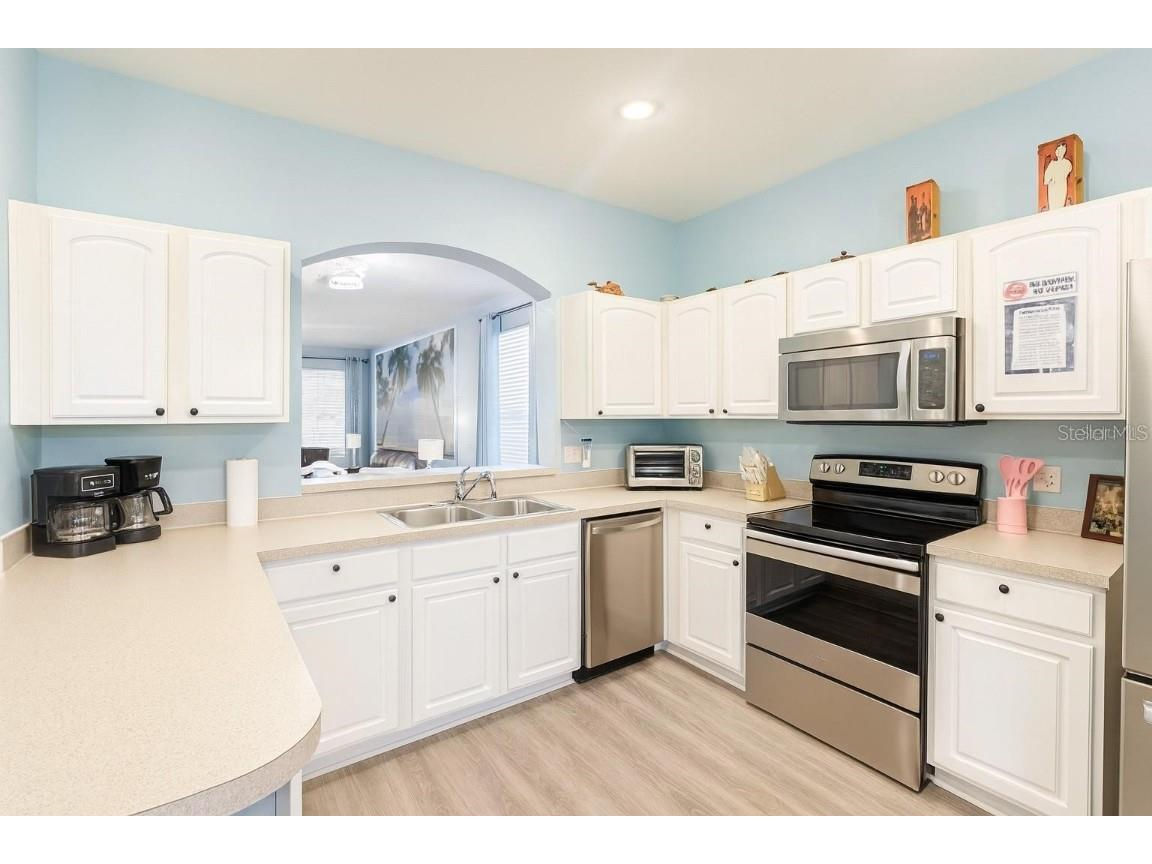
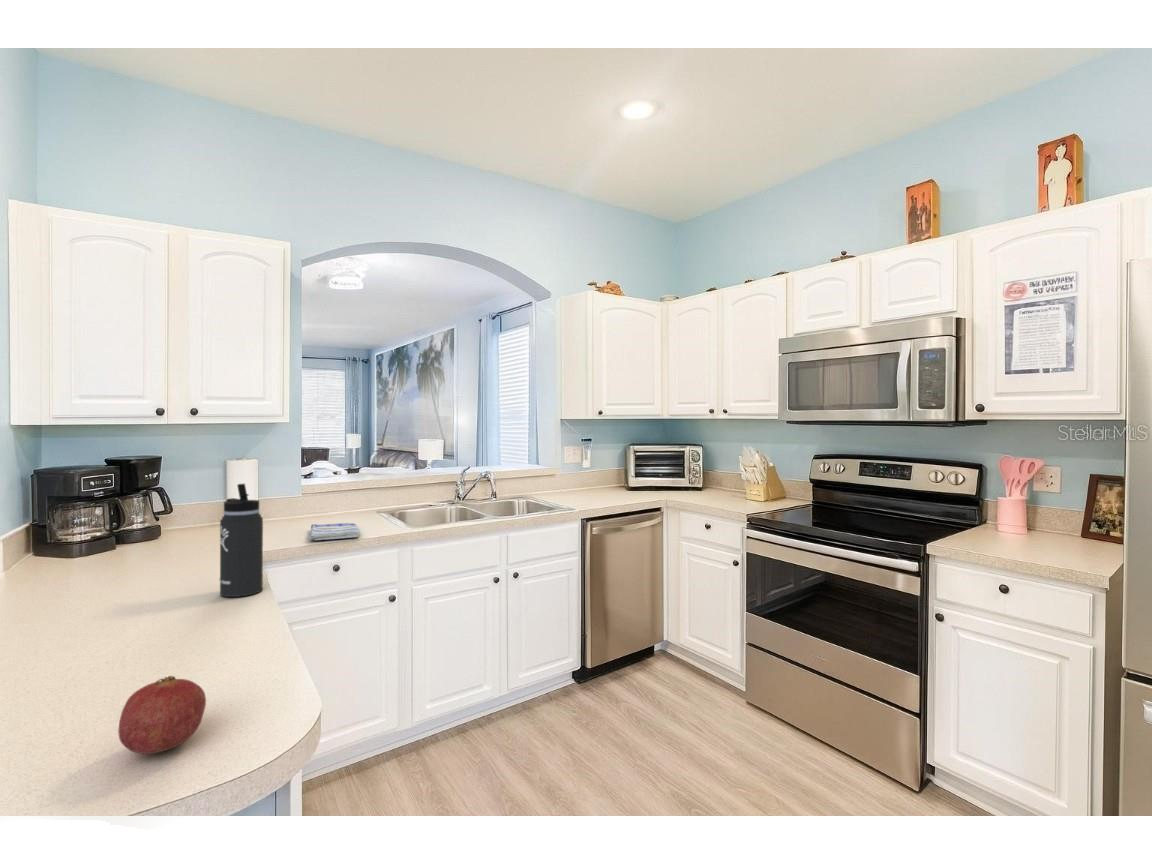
+ thermos bottle [218,483,264,598]
+ fruit [117,675,207,755]
+ dish towel [308,522,361,541]
